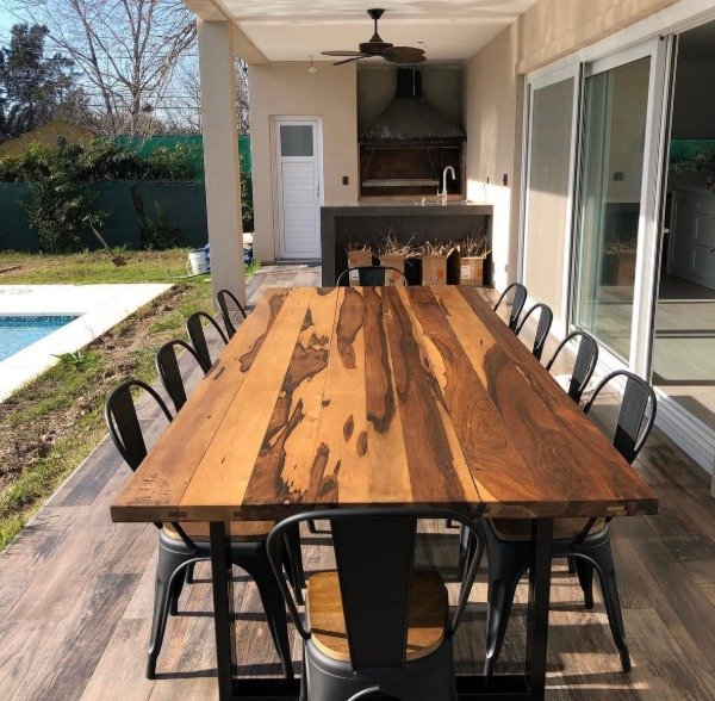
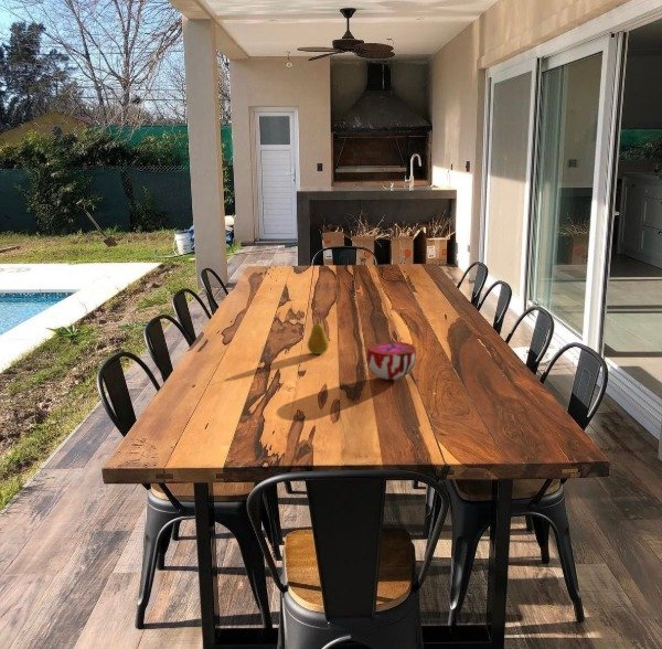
+ decorative bowl [365,341,417,381]
+ fruit [307,318,330,355]
